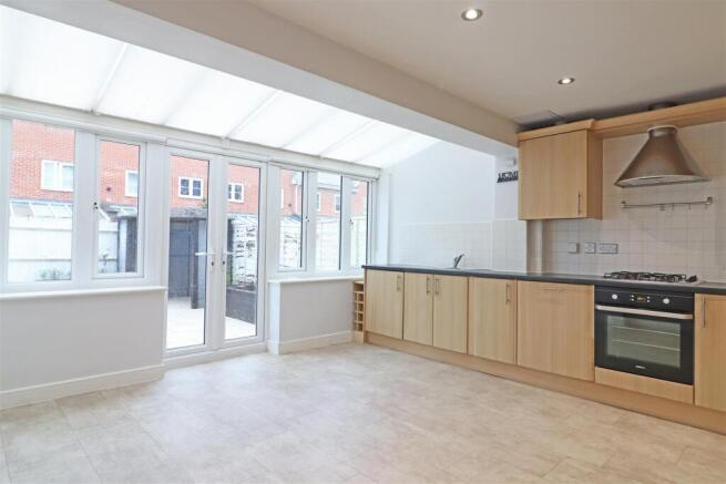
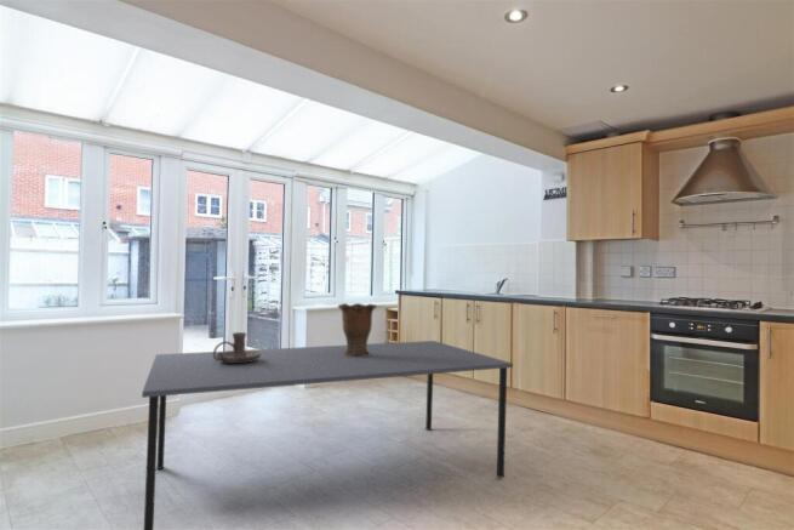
+ candle holder [212,331,261,363]
+ vase [337,302,378,358]
+ dining table [141,340,514,530]
